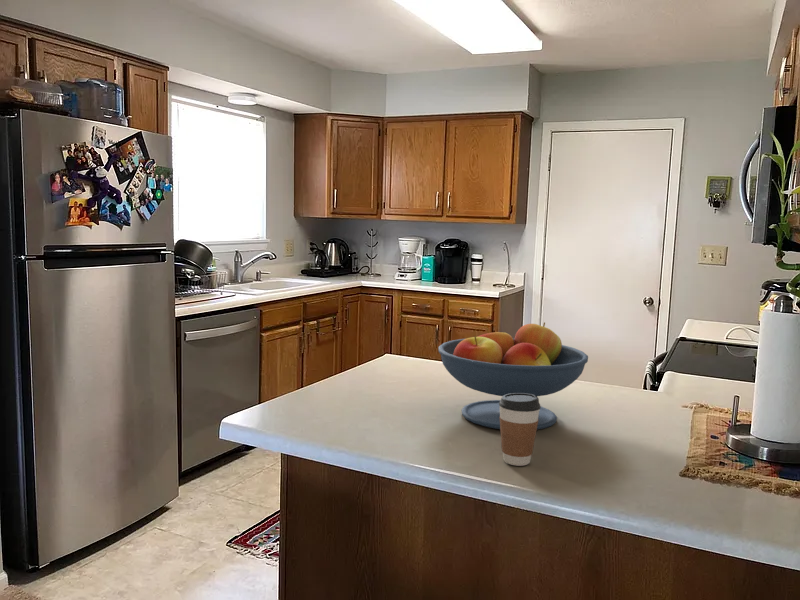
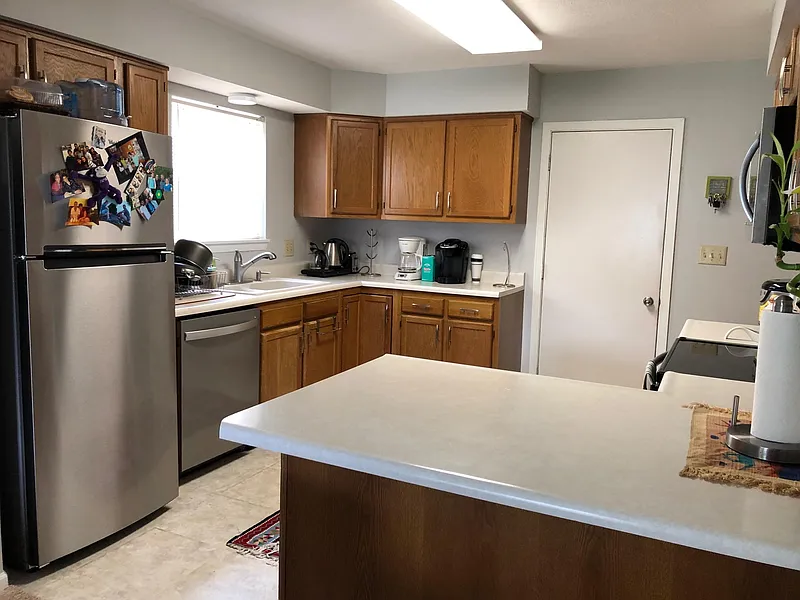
- fruit bowl [438,322,589,431]
- coffee cup [499,393,541,467]
